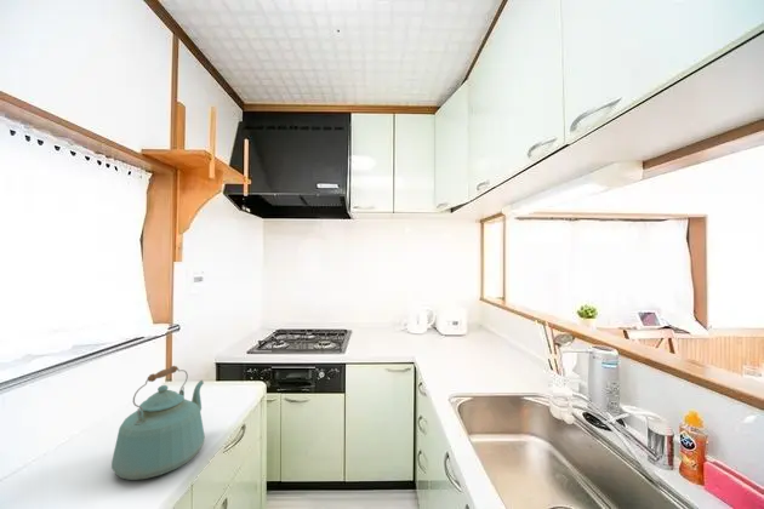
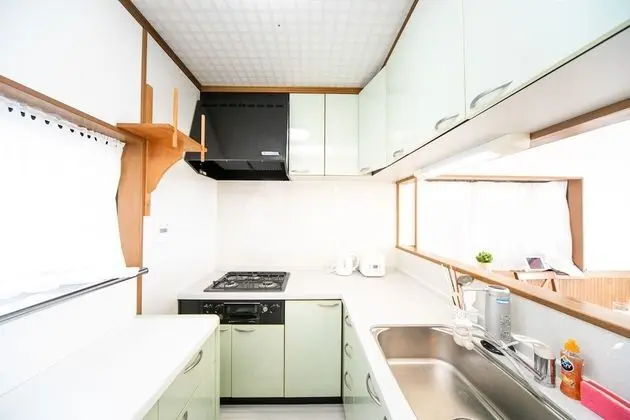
- kettle [110,365,206,481]
